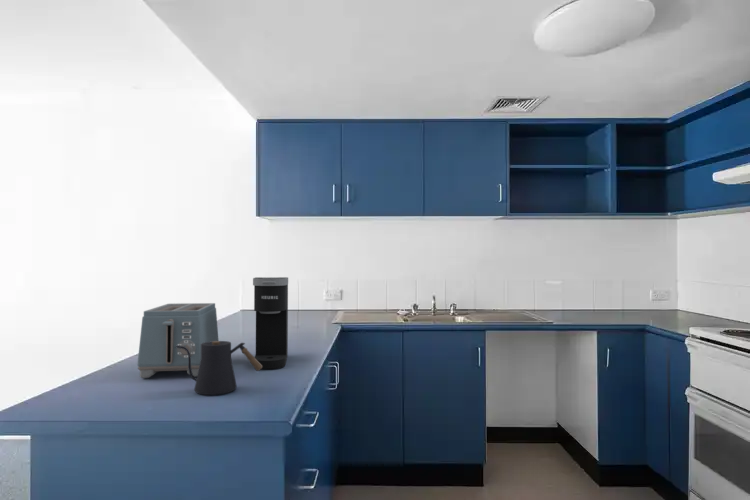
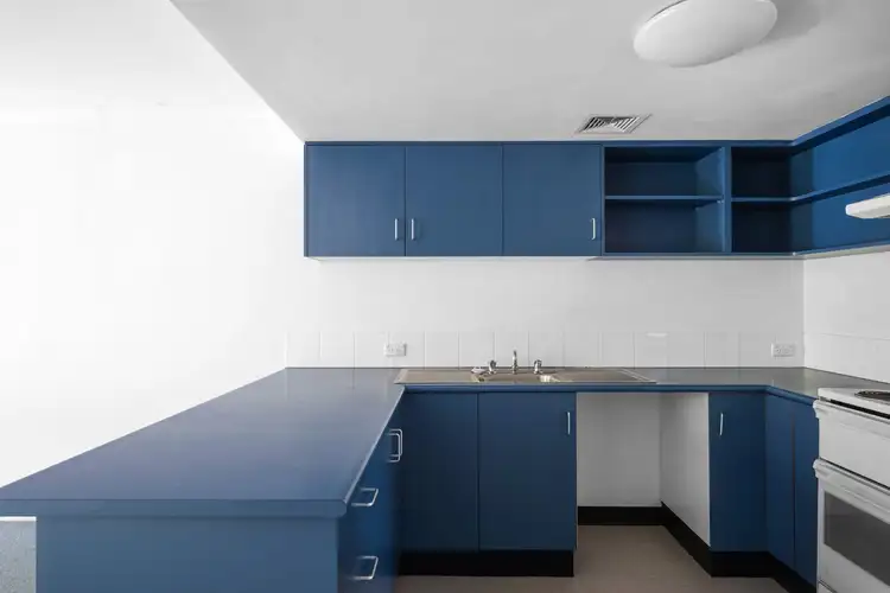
- toaster [136,302,219,379]
- kettle [176,340,262,396]
- coffee maker [252,276,289,370]
